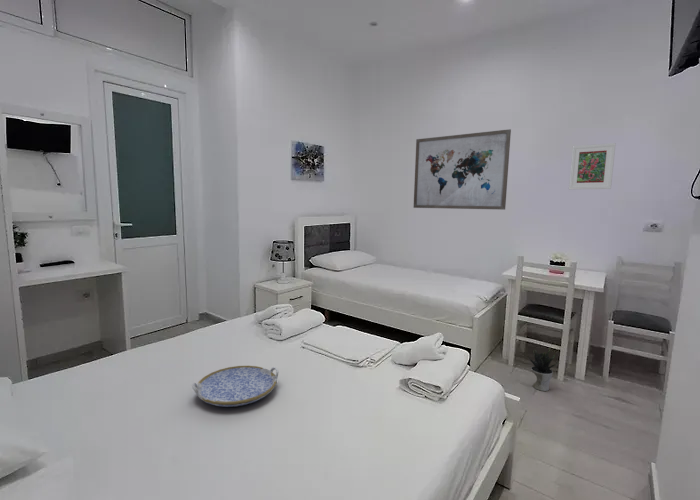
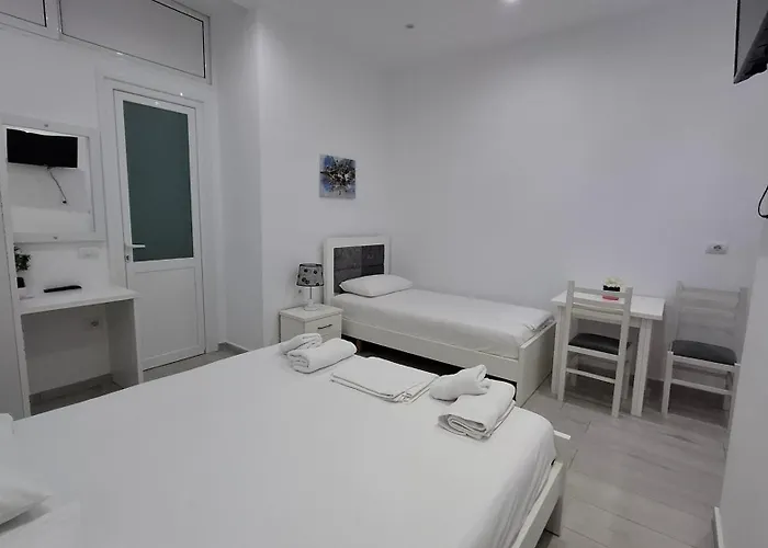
- serving tray [191,365,280,408]
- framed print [568,142,617,190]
- potted plant [528,347,560,392]
- wall art [412,128,512,211]
